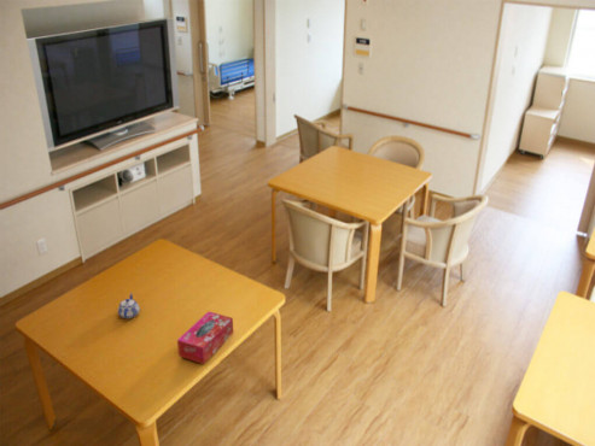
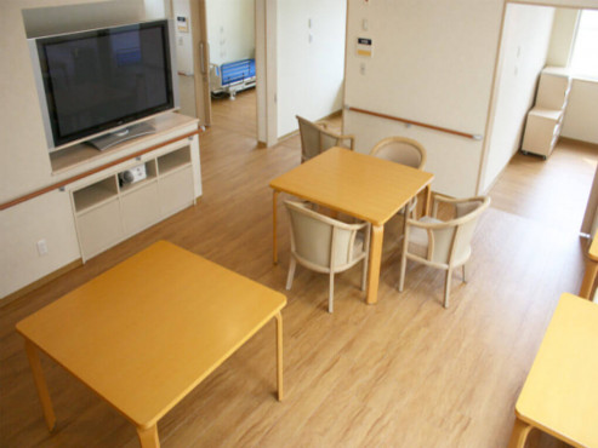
- teapot [117,292,141,319]
- tissue box [176,311,234,365]
